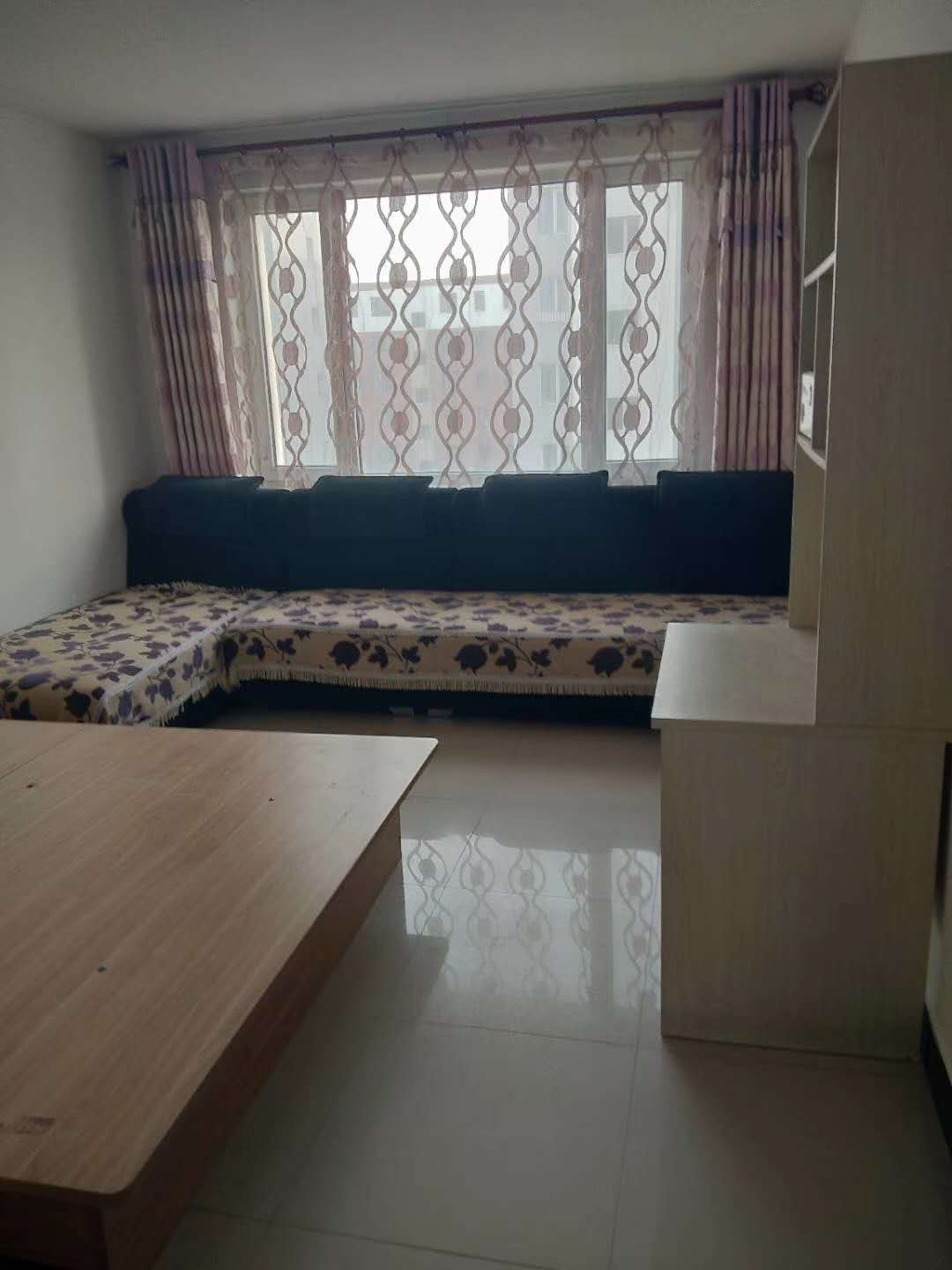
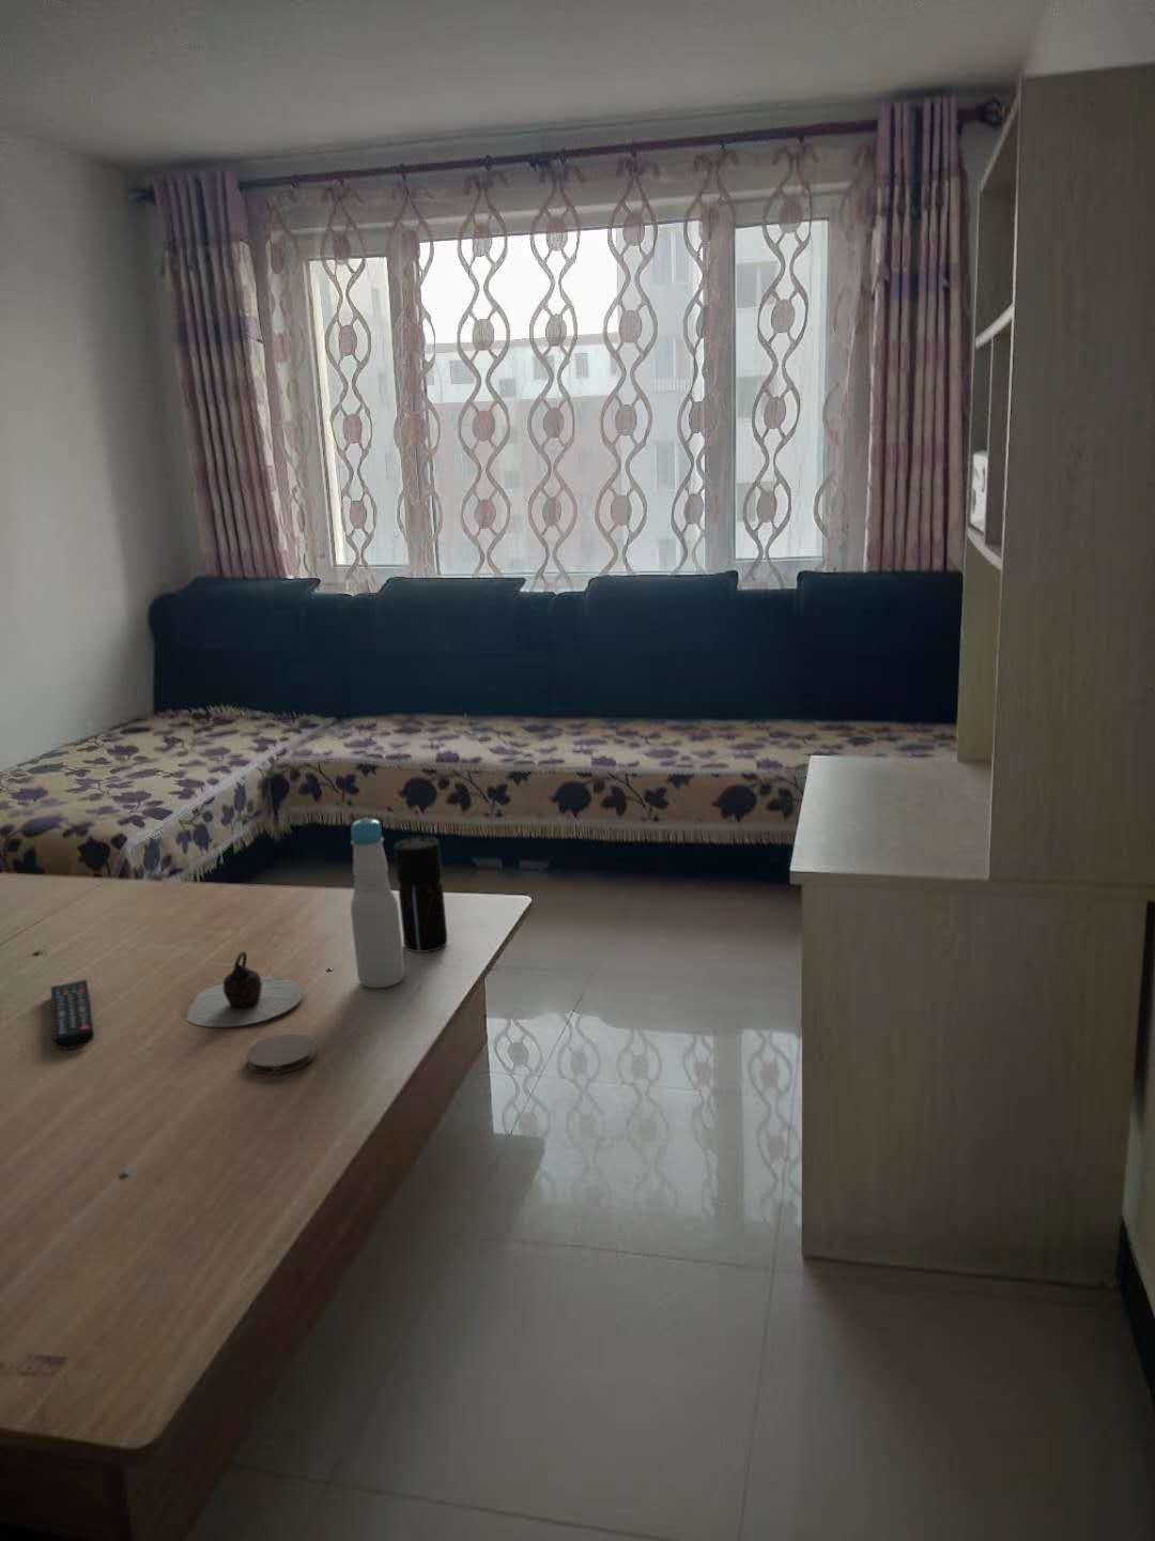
+ bottle [349,817,405,989]
+ teapot [184,950,305,1029]
+ coaster [246,1033,317,1075]
+ remote control [50,978,95,1050]
+ pepper grinder [393,836,449,954]
